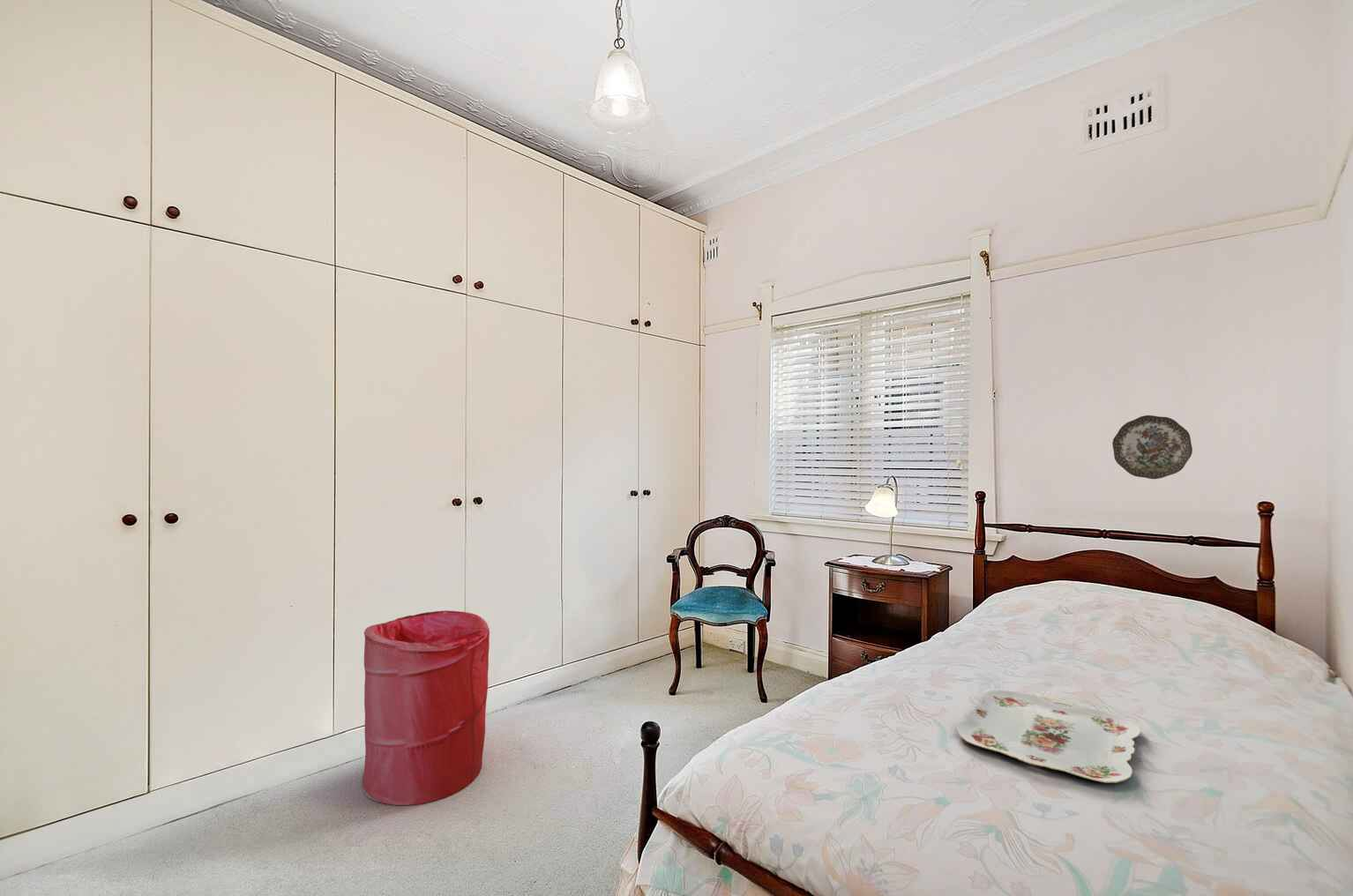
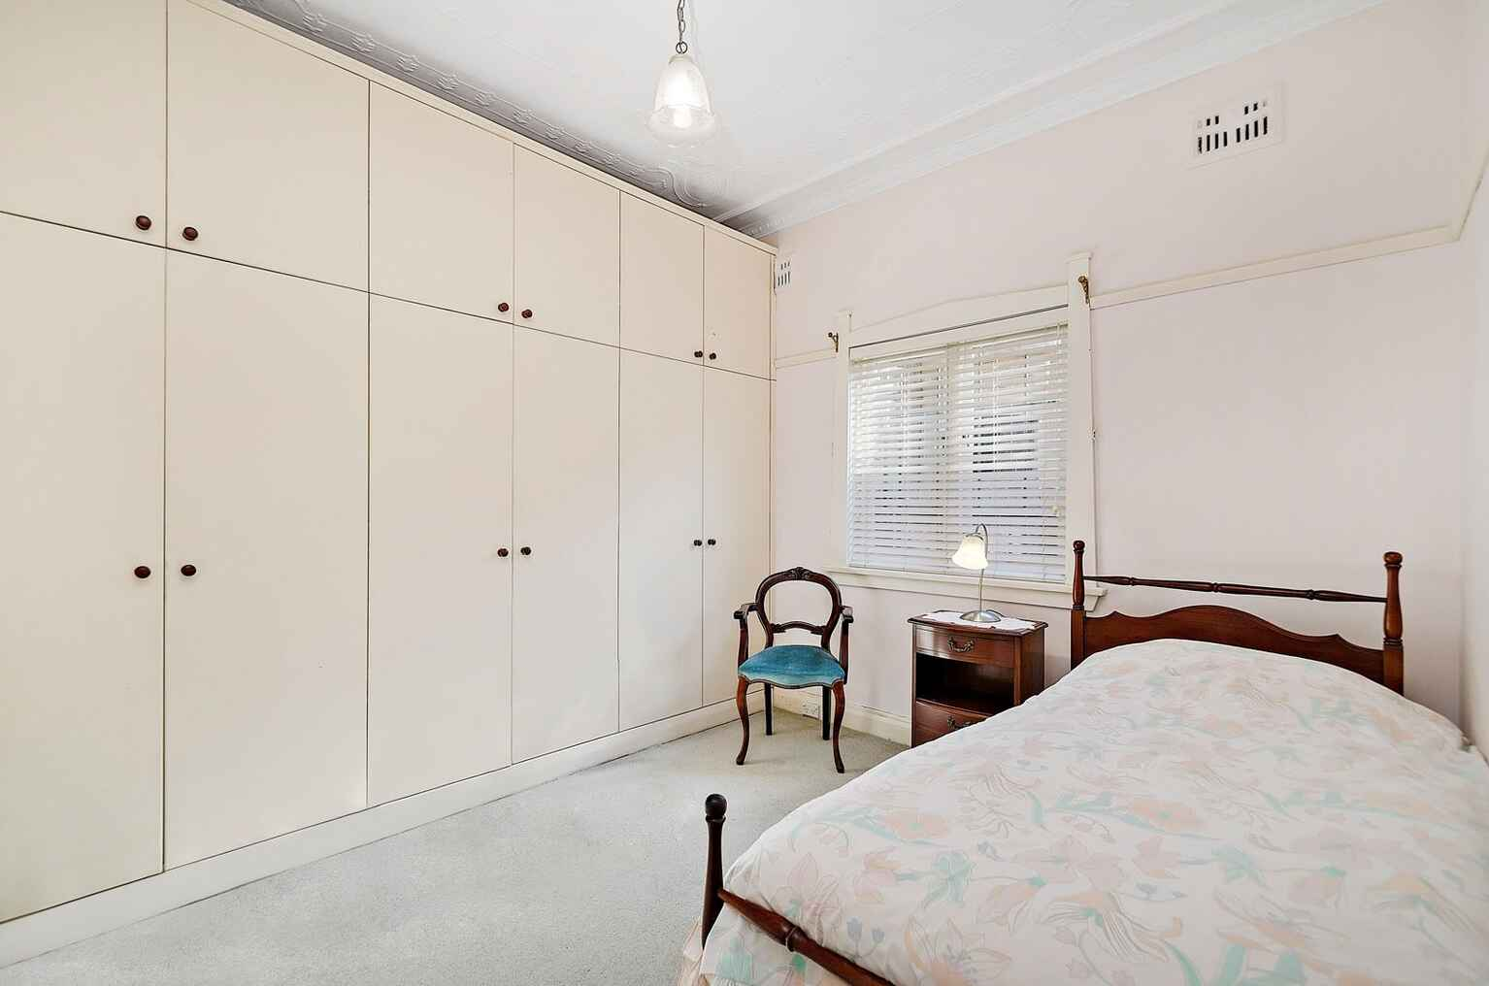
- serving tray [956,690,1141,784]
- laundry hamper [362,609,490,806]
- decorative plate [1111,414,1193,480]
